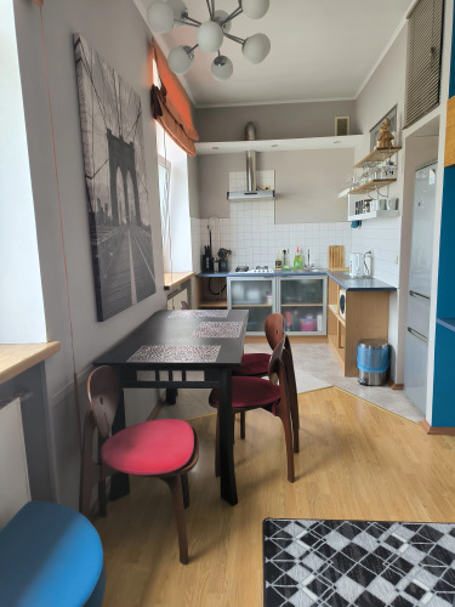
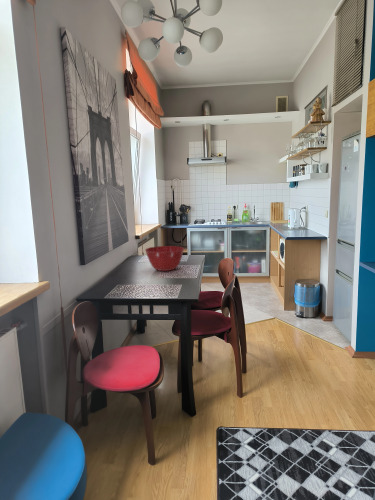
+ mixing bowl [144,245,185,272]
